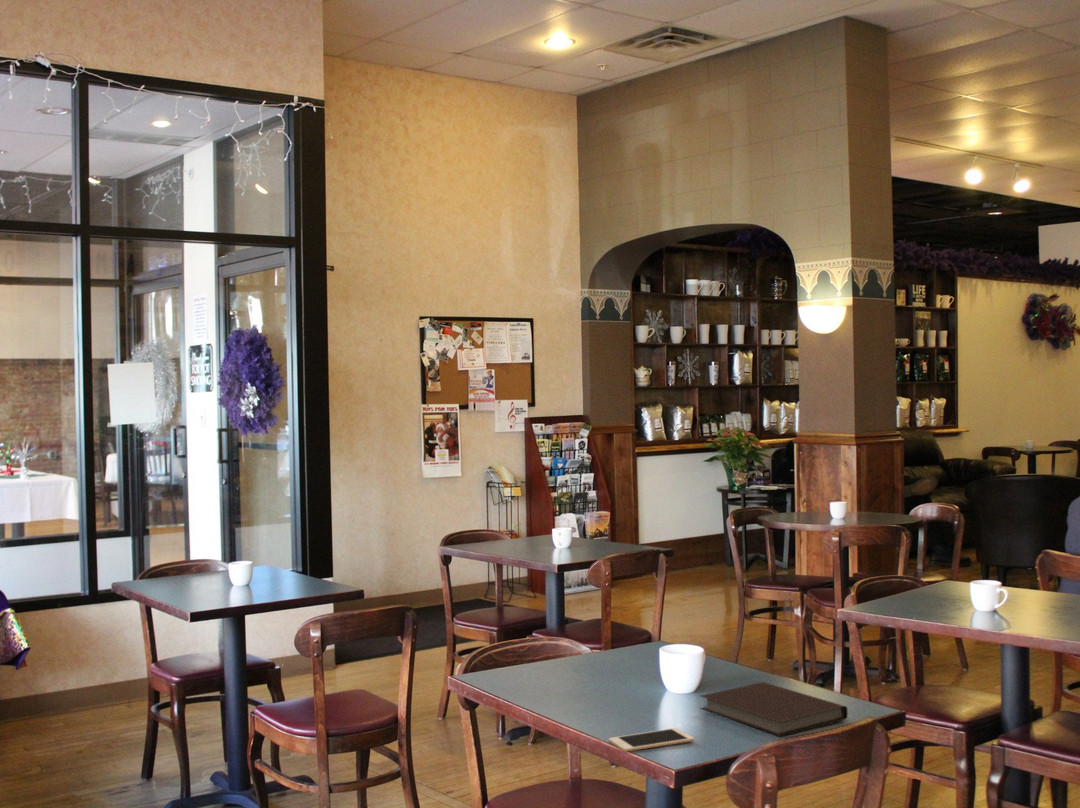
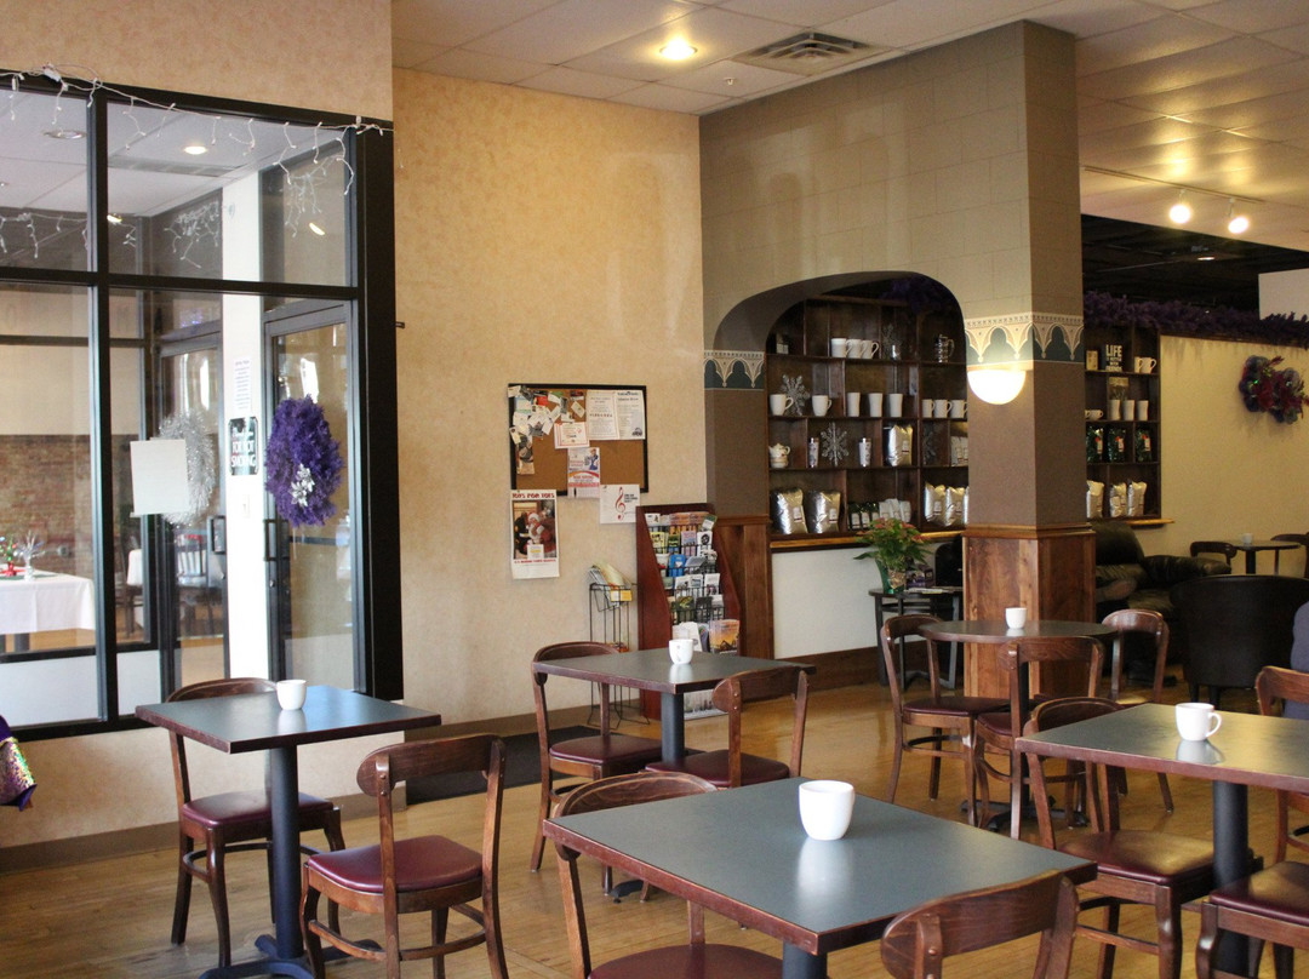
- cell phone [608,727,695,753]
- notebook [699,681,849,738]
